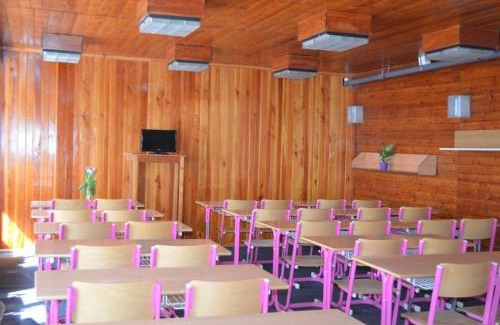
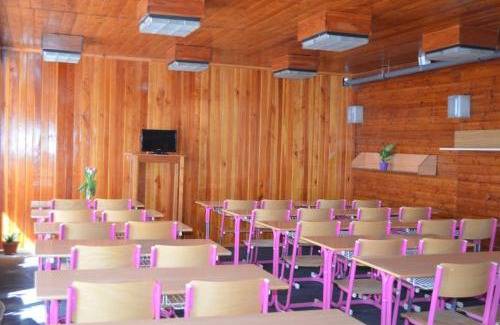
+ potted plant [0,231,23,256]
